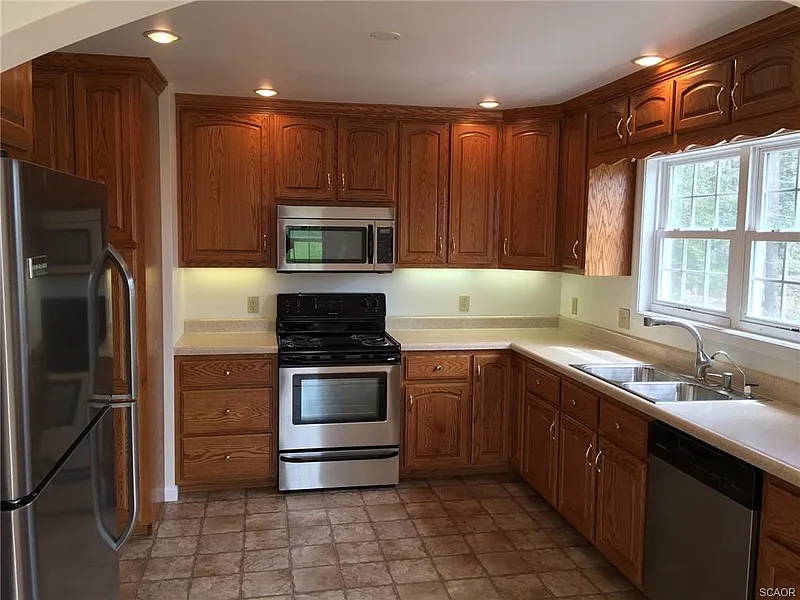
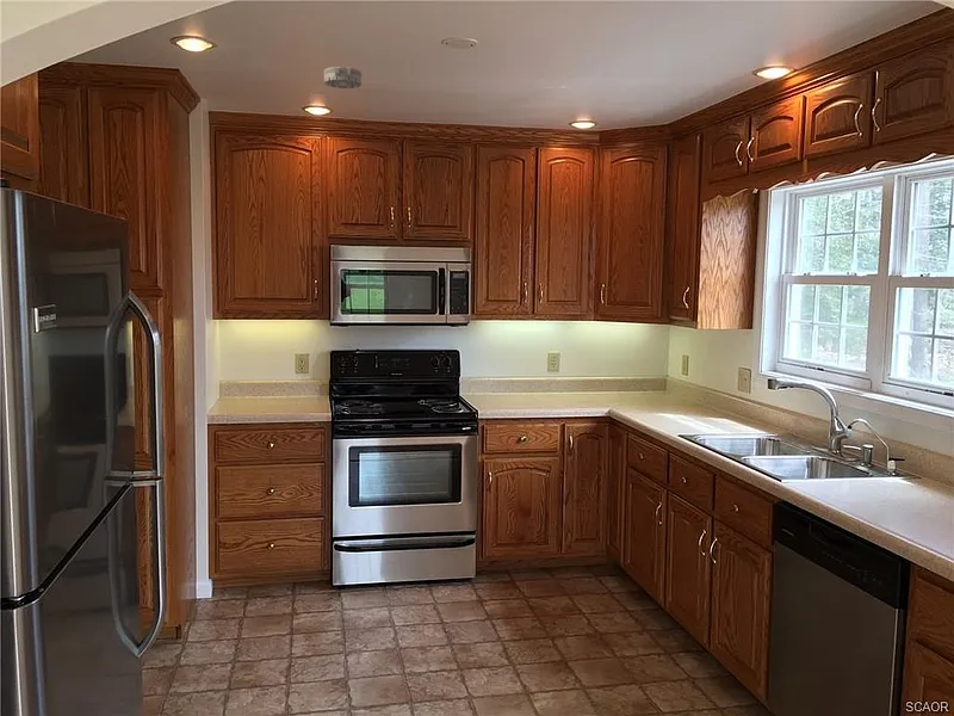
+ smoke detector [323,66,363,90]
